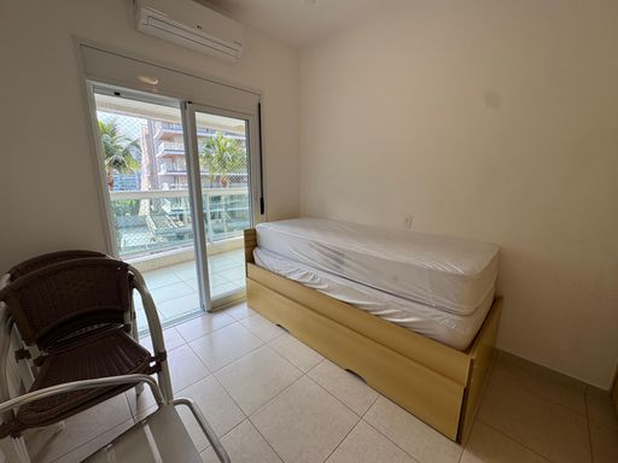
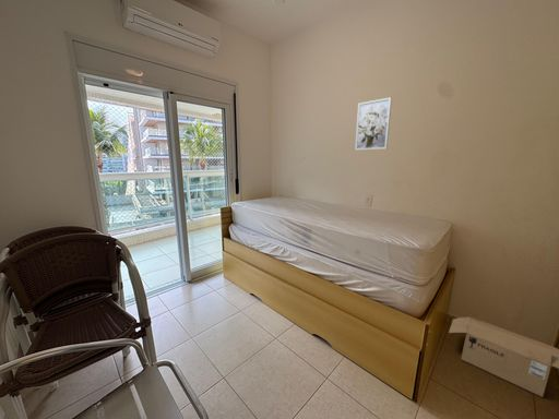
+ wall art [354,96,393,152]
+ cardboard box [448,316,559,398]
